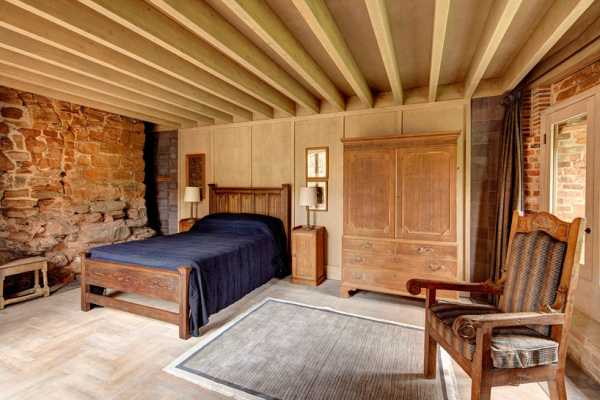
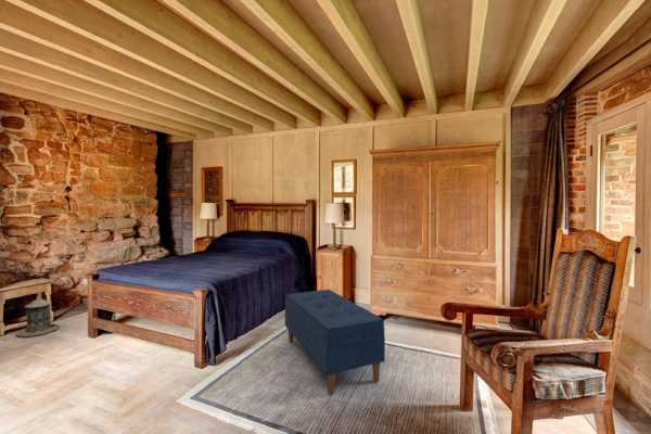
+ bench [284,289,386,395]
+ lantern [14,290,61,339]
